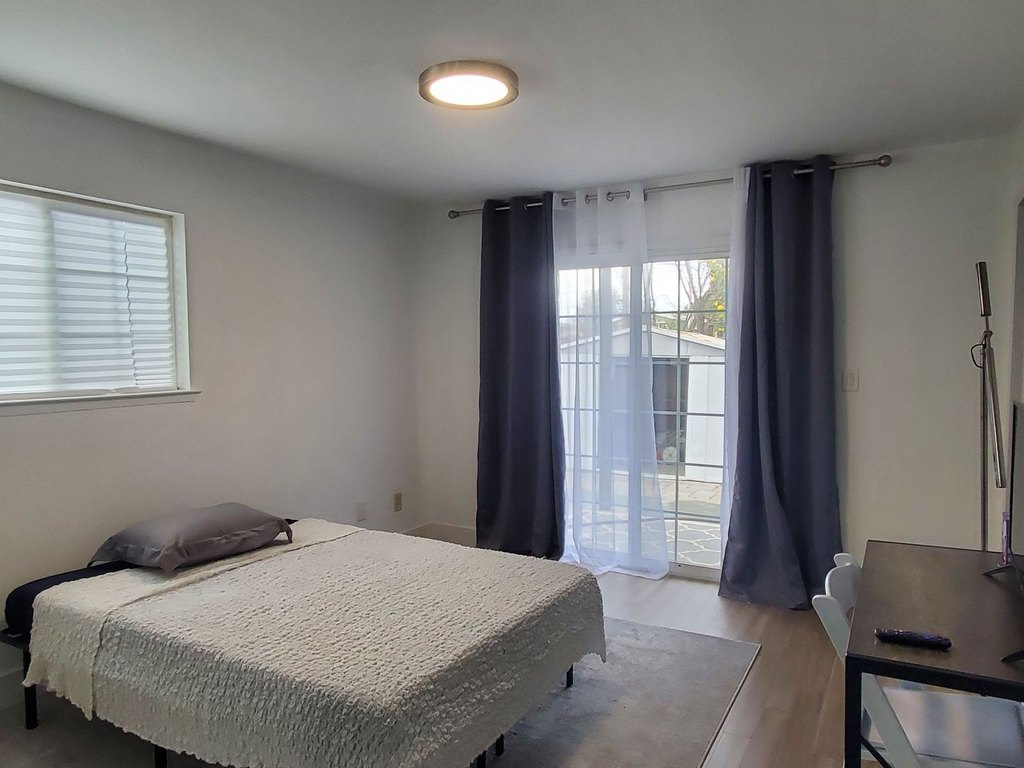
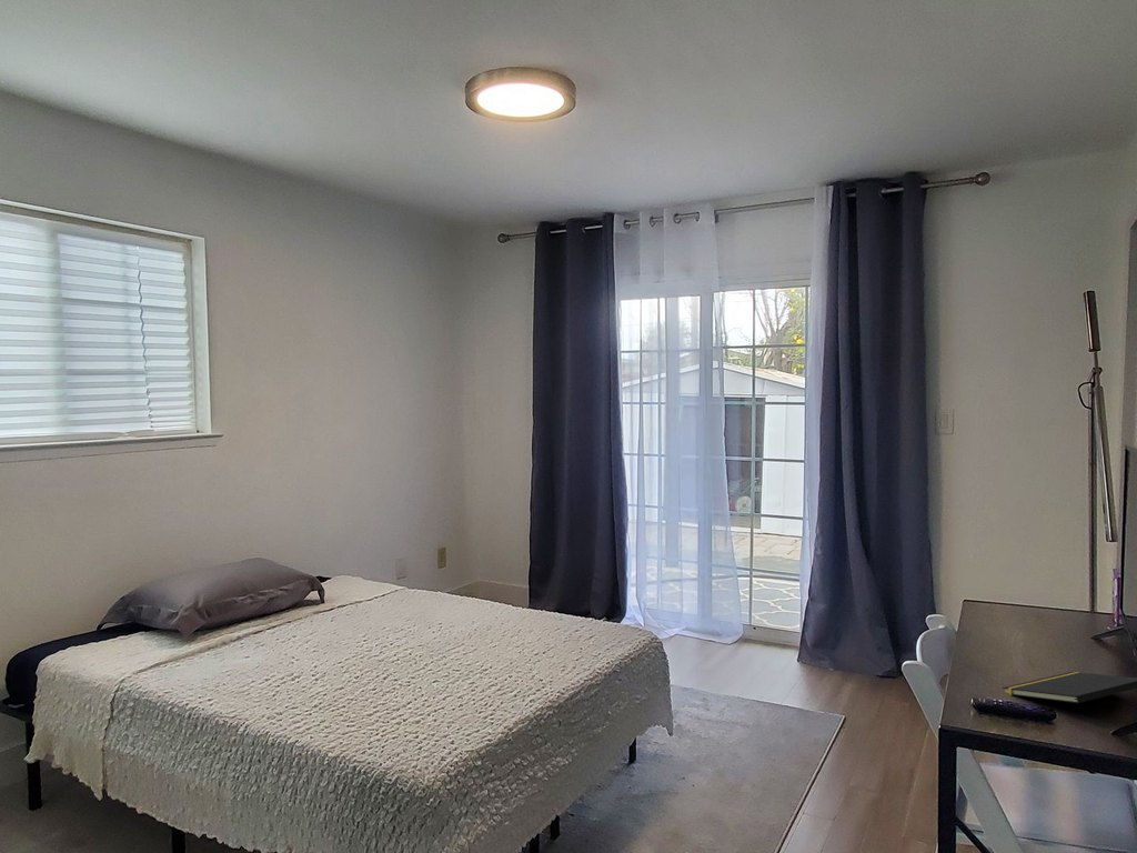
+ notepad [1002,671,1137,704]
